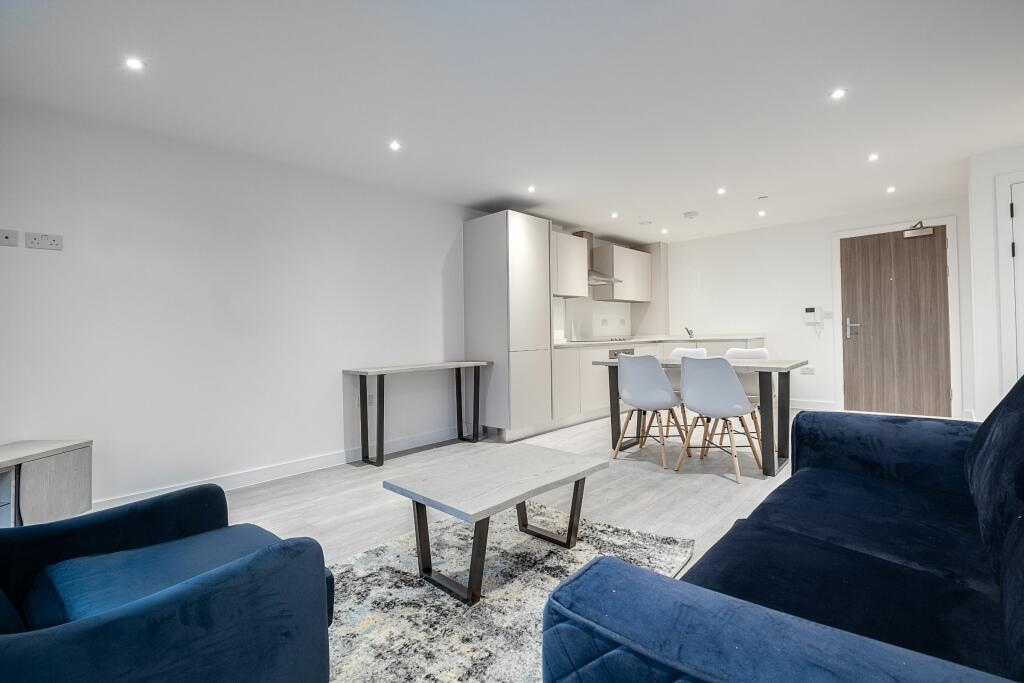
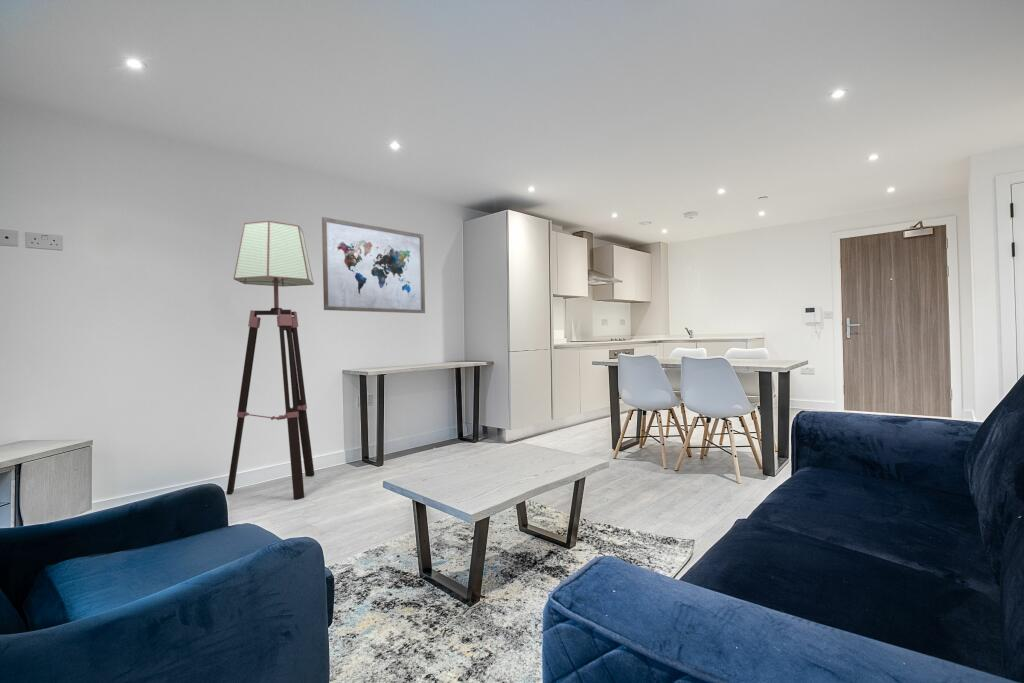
+ floor lamp [226,220,315,500]
+ wall art [321,216,426,314]
